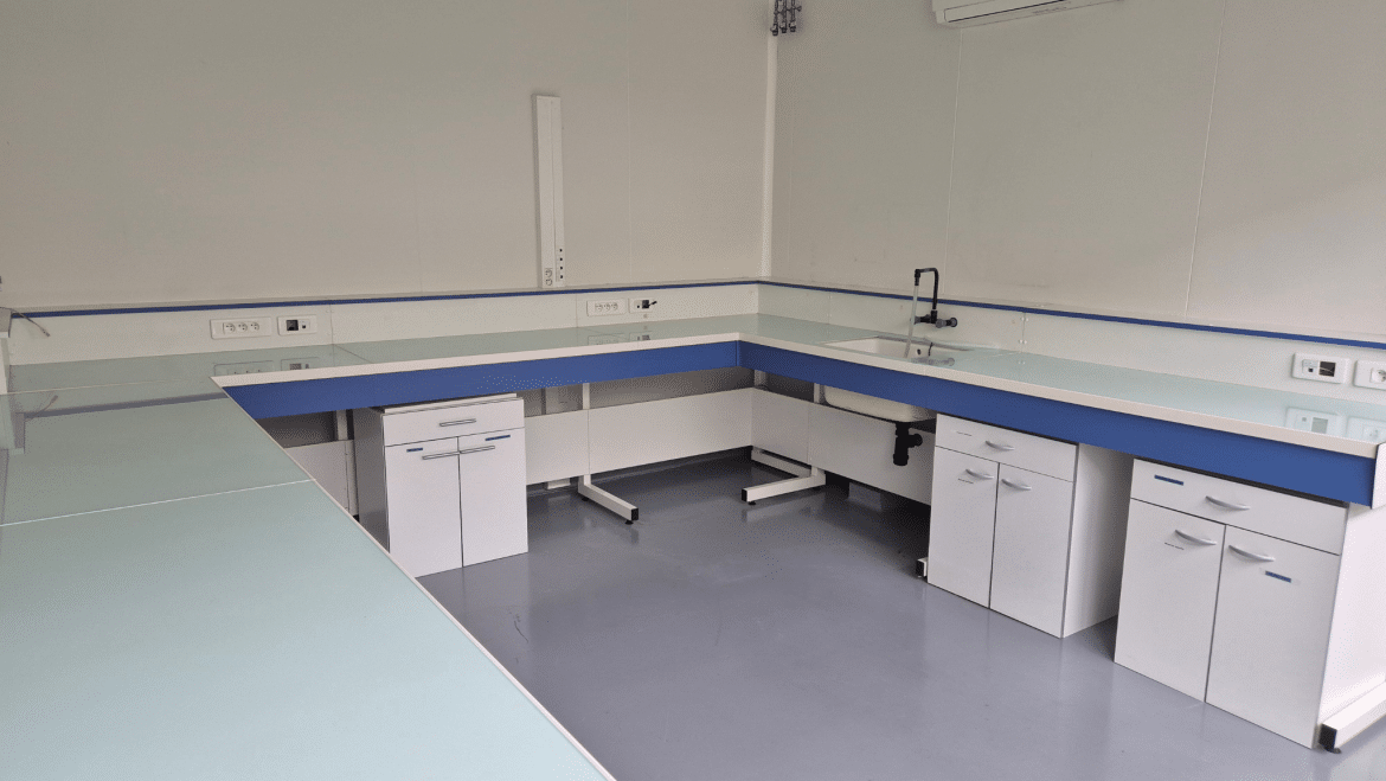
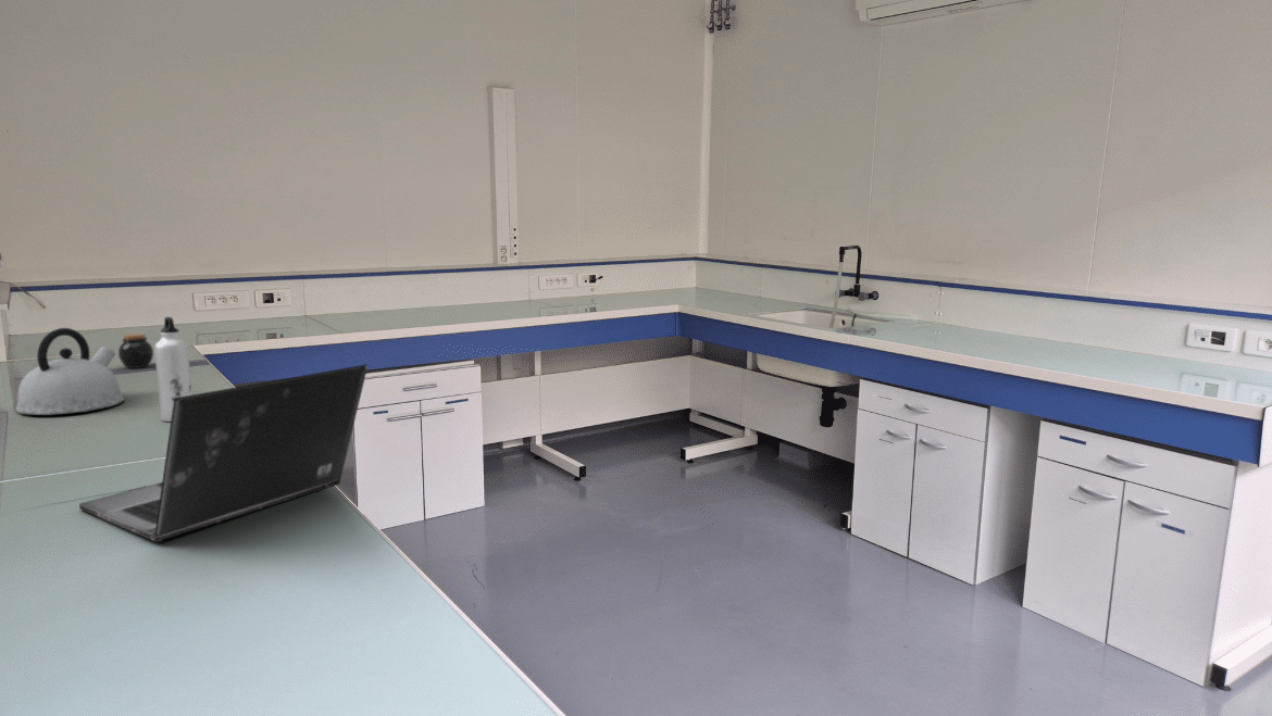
+ water bottle [153,316,194,423]
+ jar [117,332,154,369]
+ laptop [78,363,369,543]
+ kettle [14,327,125,416]
